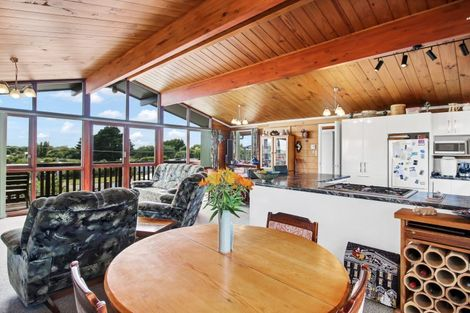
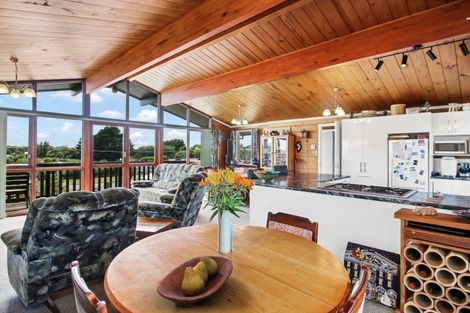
+ fruit bowl [156,255,234,309]
